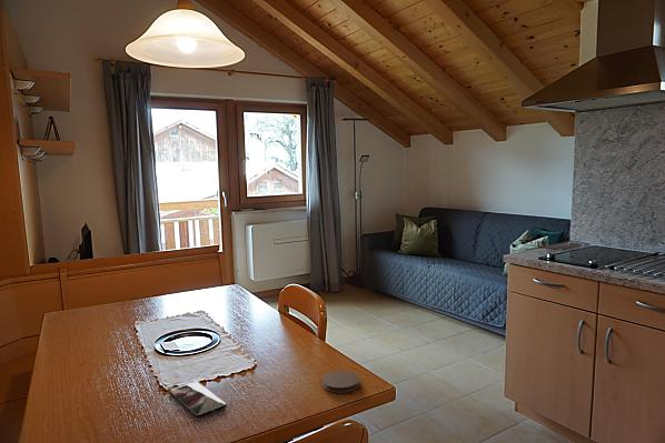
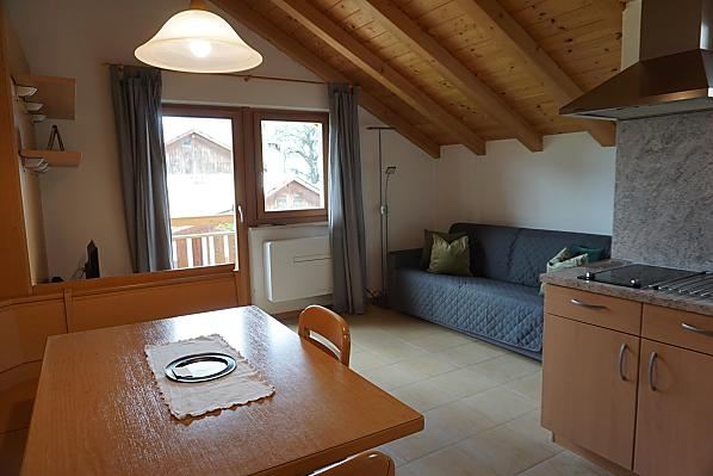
- smartphone [168,381,228,419]
- coaster [321,370,360,394]
